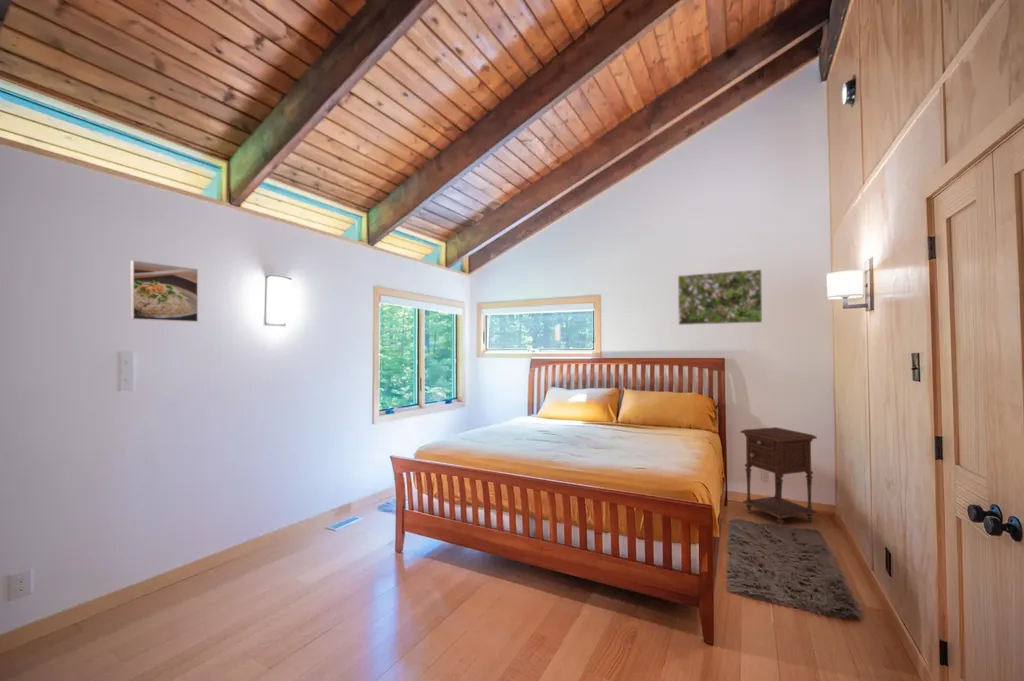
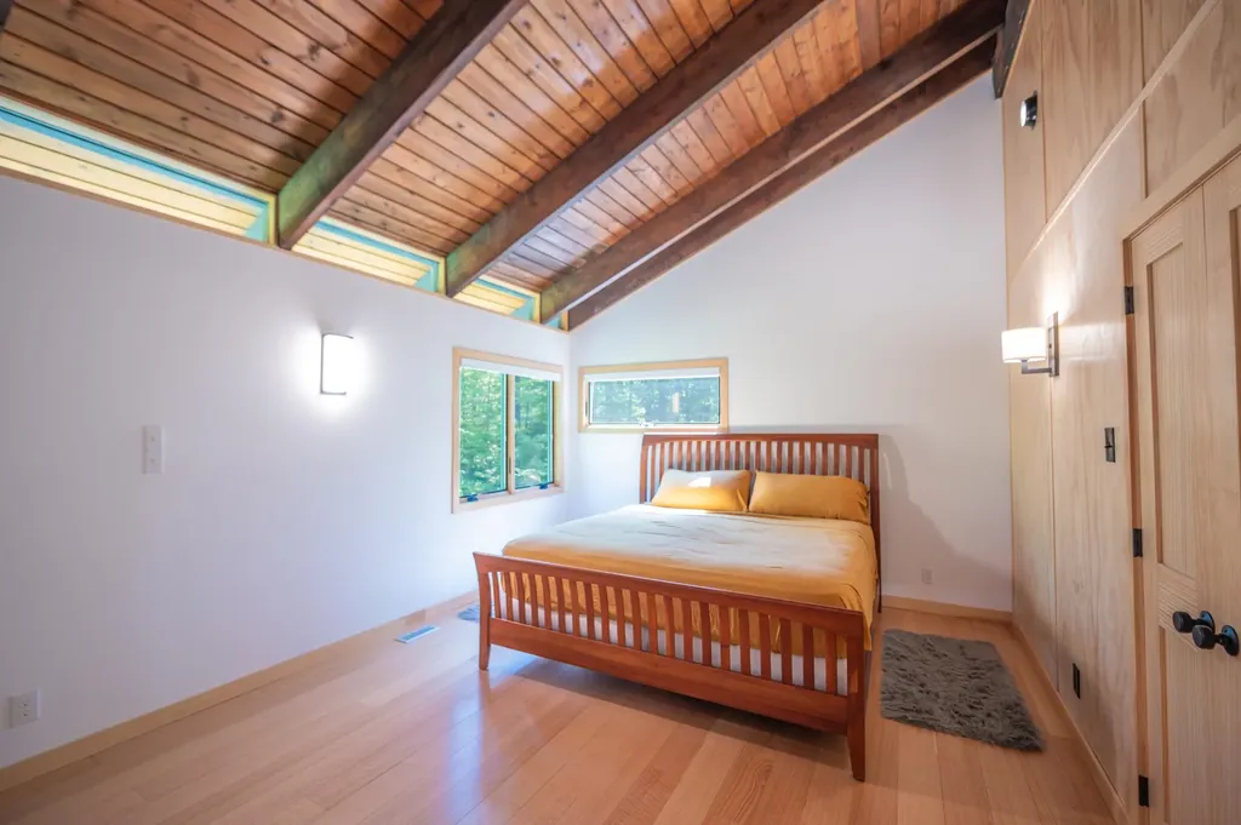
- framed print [129,259,199,323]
- nightstand [740,426,818,526]
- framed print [677,268,763,326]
